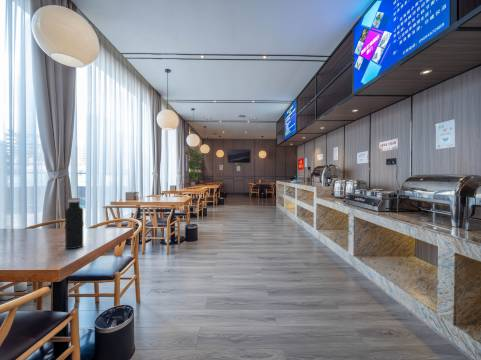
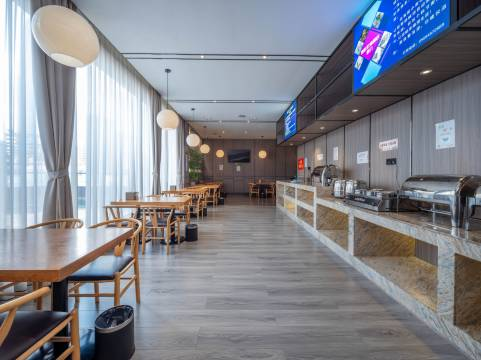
- water bottle [64,197,84,250]
